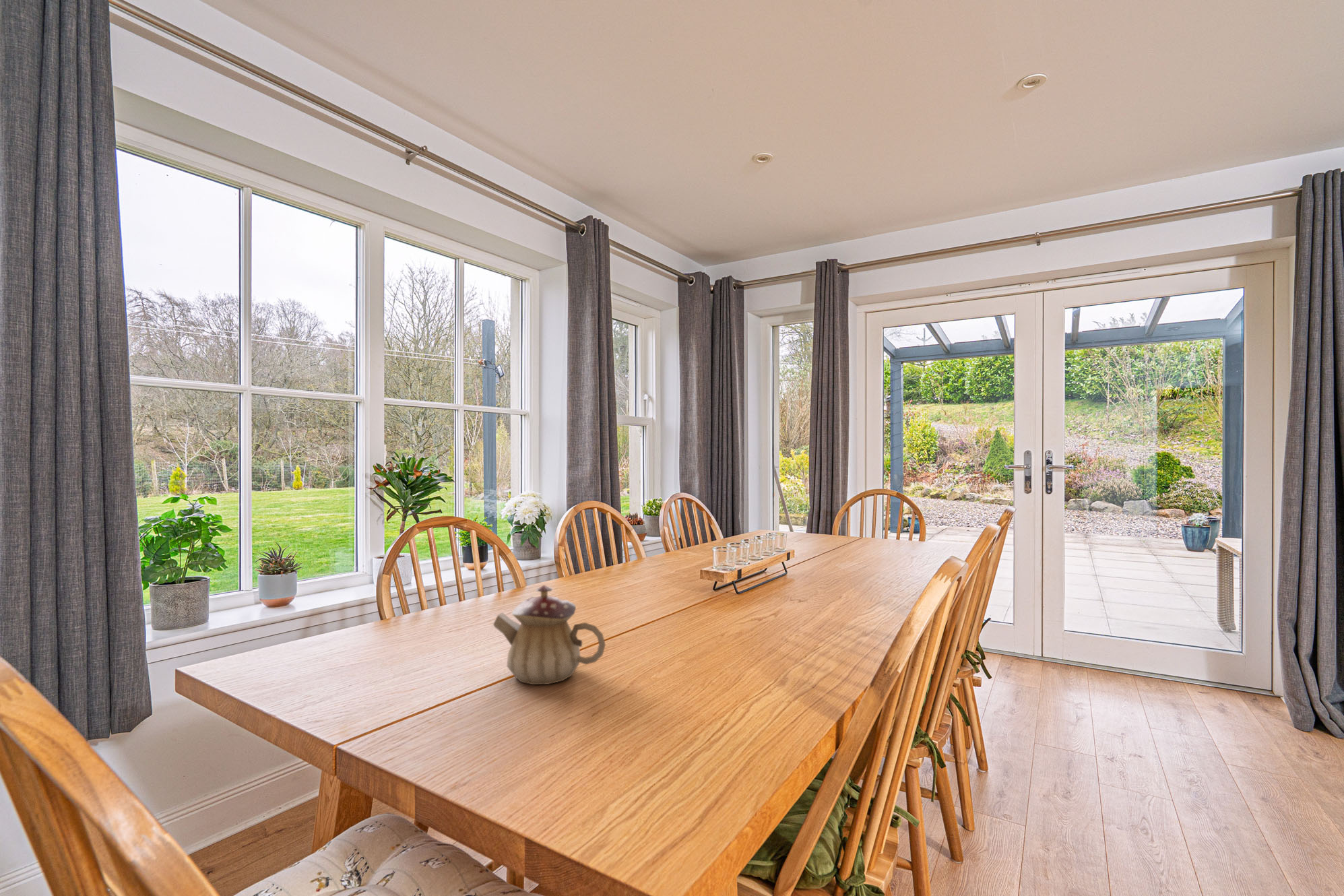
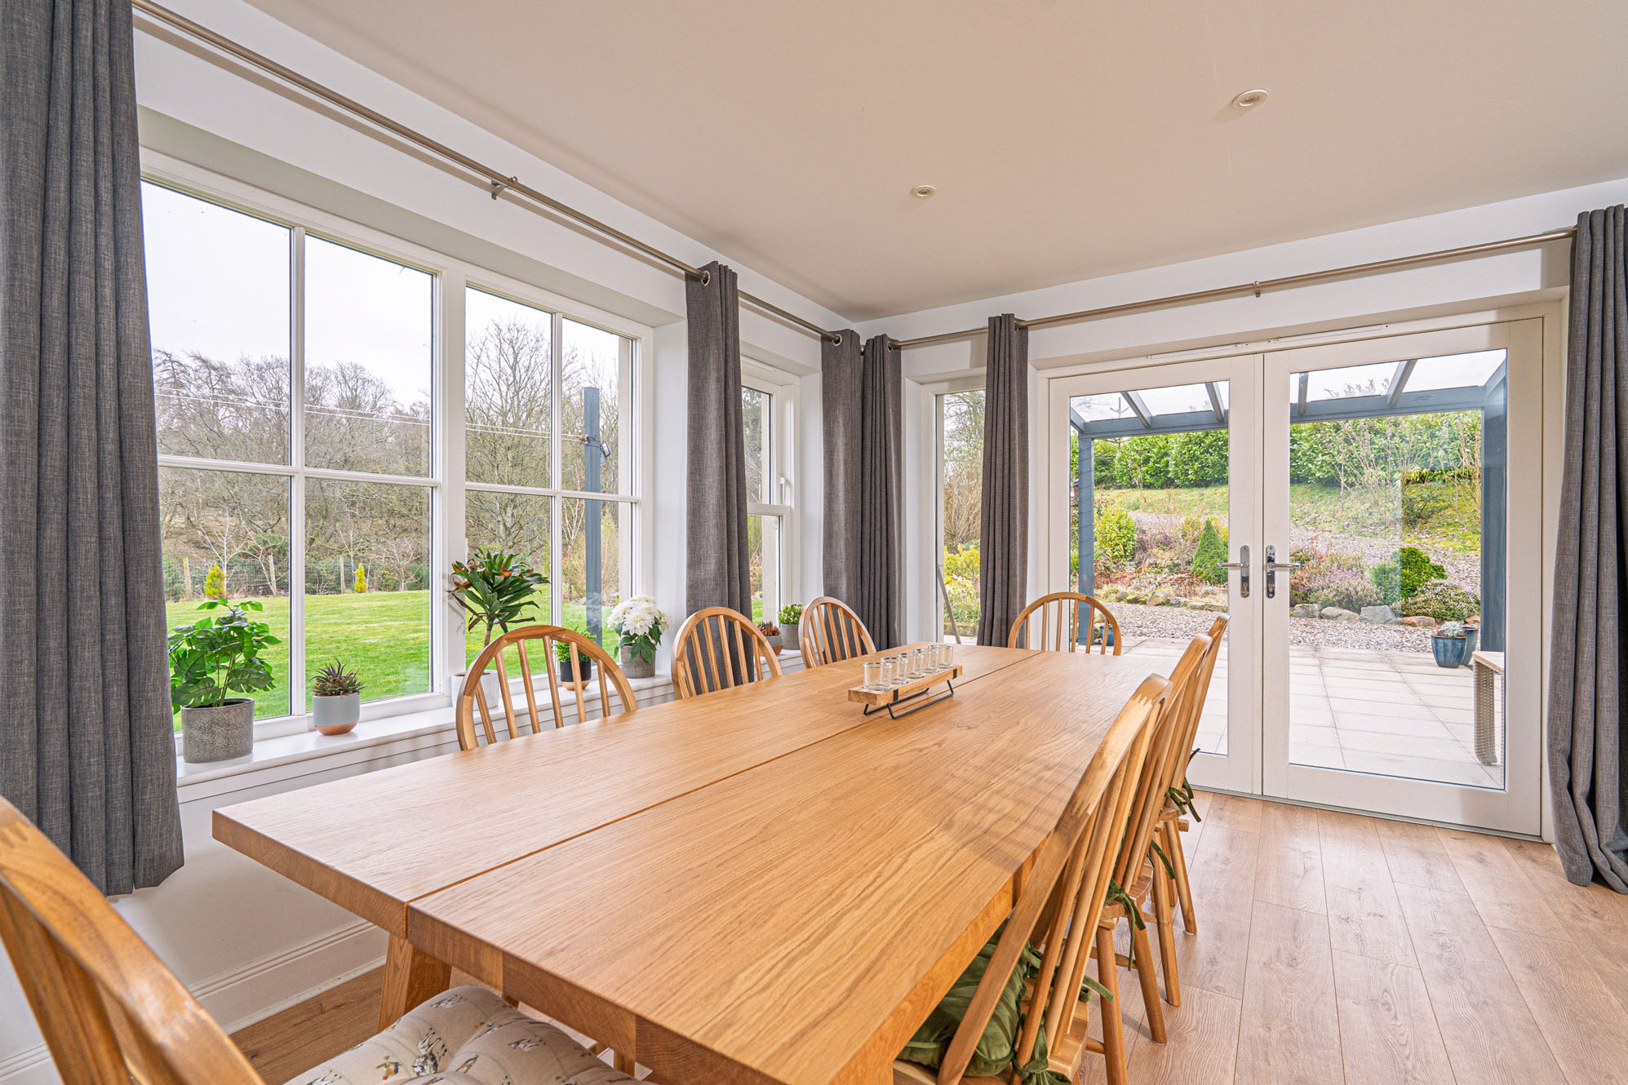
- teapot [492,584,606,685]
